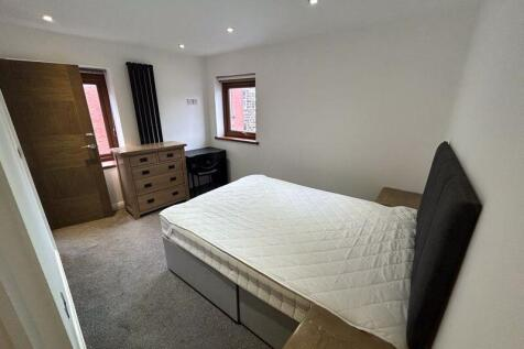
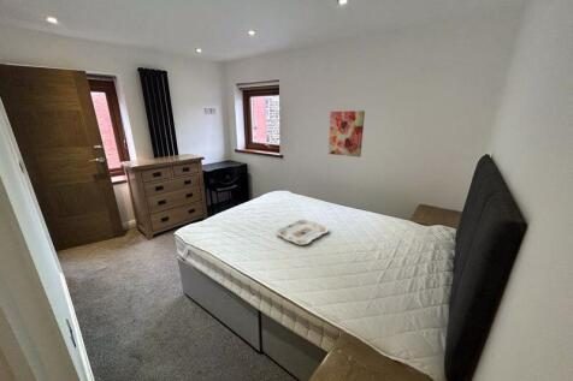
+ serving tray [274,219,330,245]
+ wall art [327,109,366,159]
